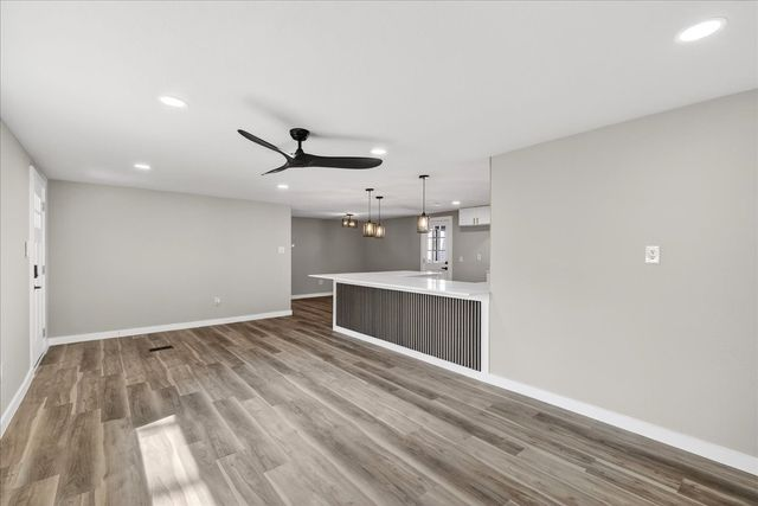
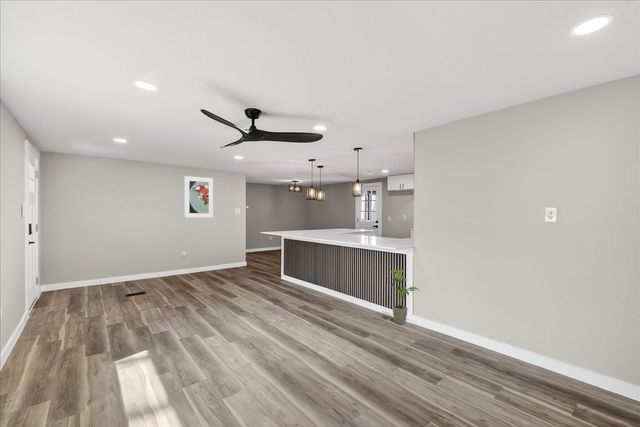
+ house plant [389,269,421,325]
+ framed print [184,175,214,219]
